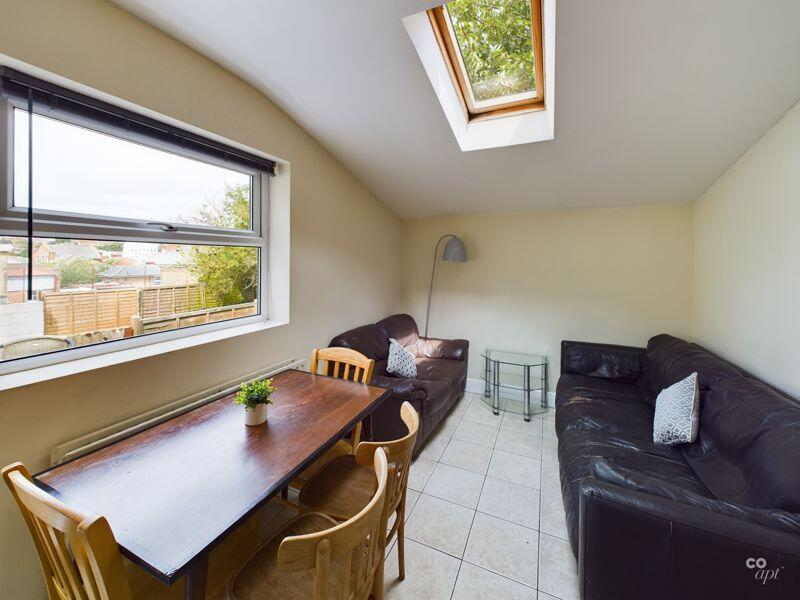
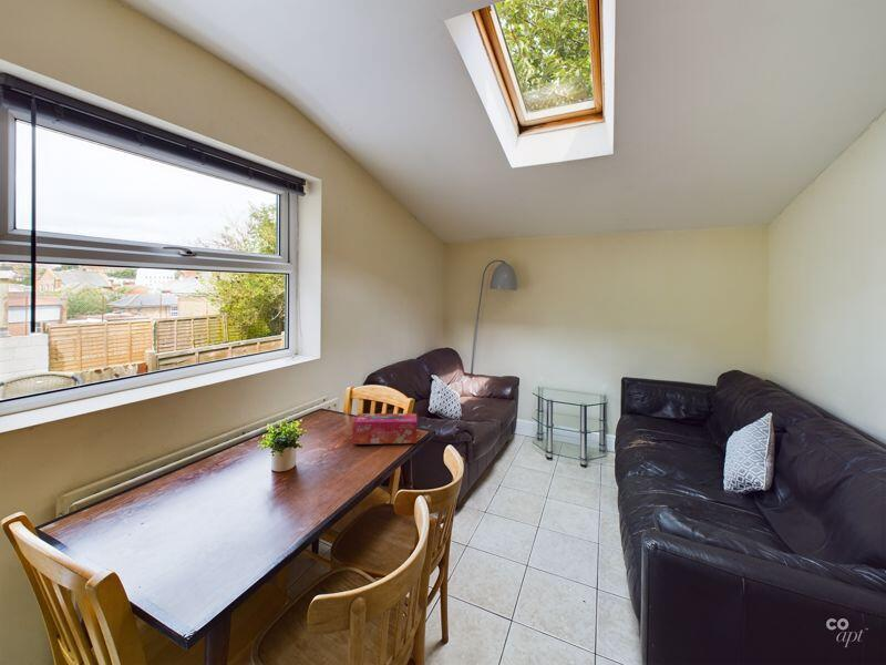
+ tissue box [351,412,418,446]
